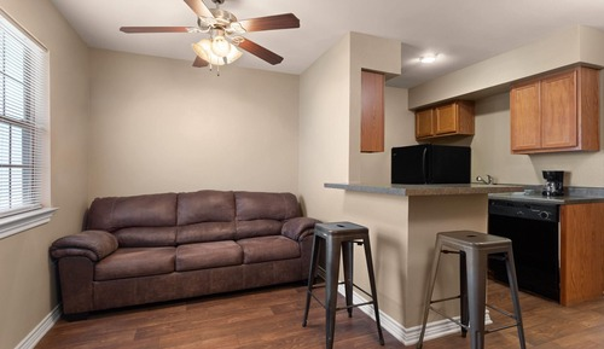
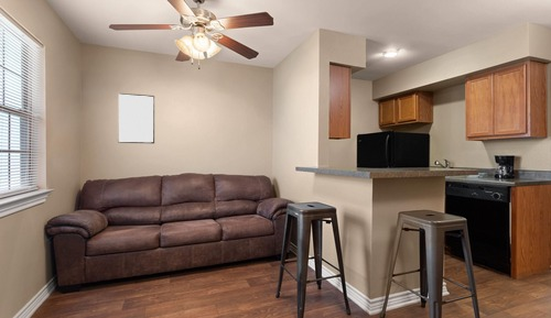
+ writing board [117,92,155,144]
